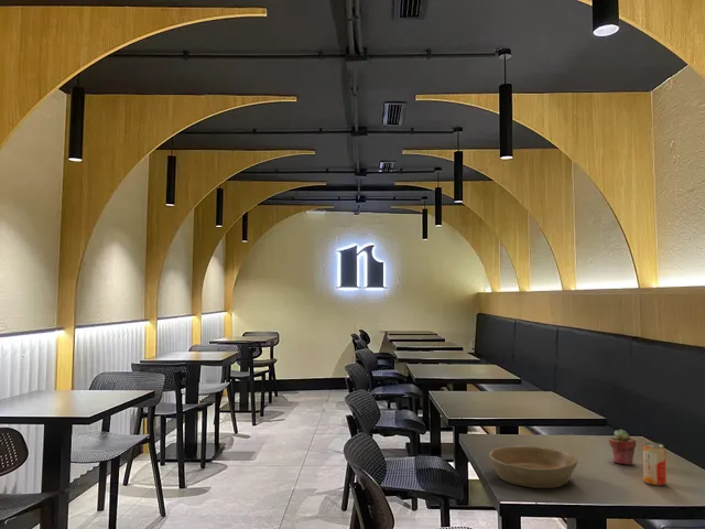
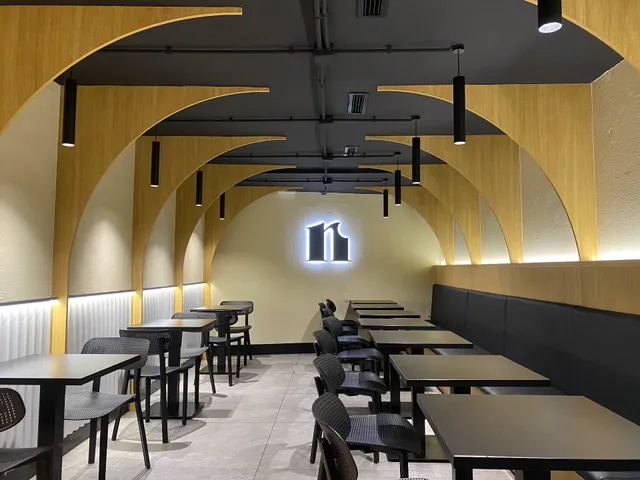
- bowl [488,445,578,489]
- beverage can [642,442,668,486]
- potted succulent [608,429,637,466]
